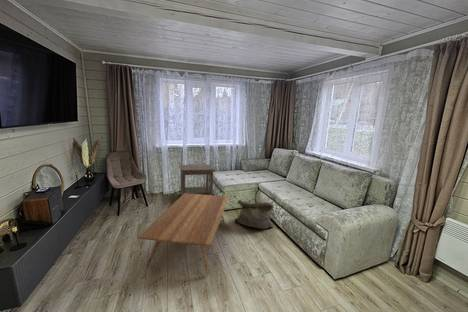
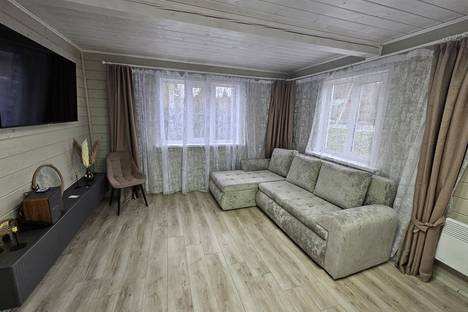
- coffee table [137,193,229,276]
- bag [234,199,275,230]
- side table [179,163,216,196]
